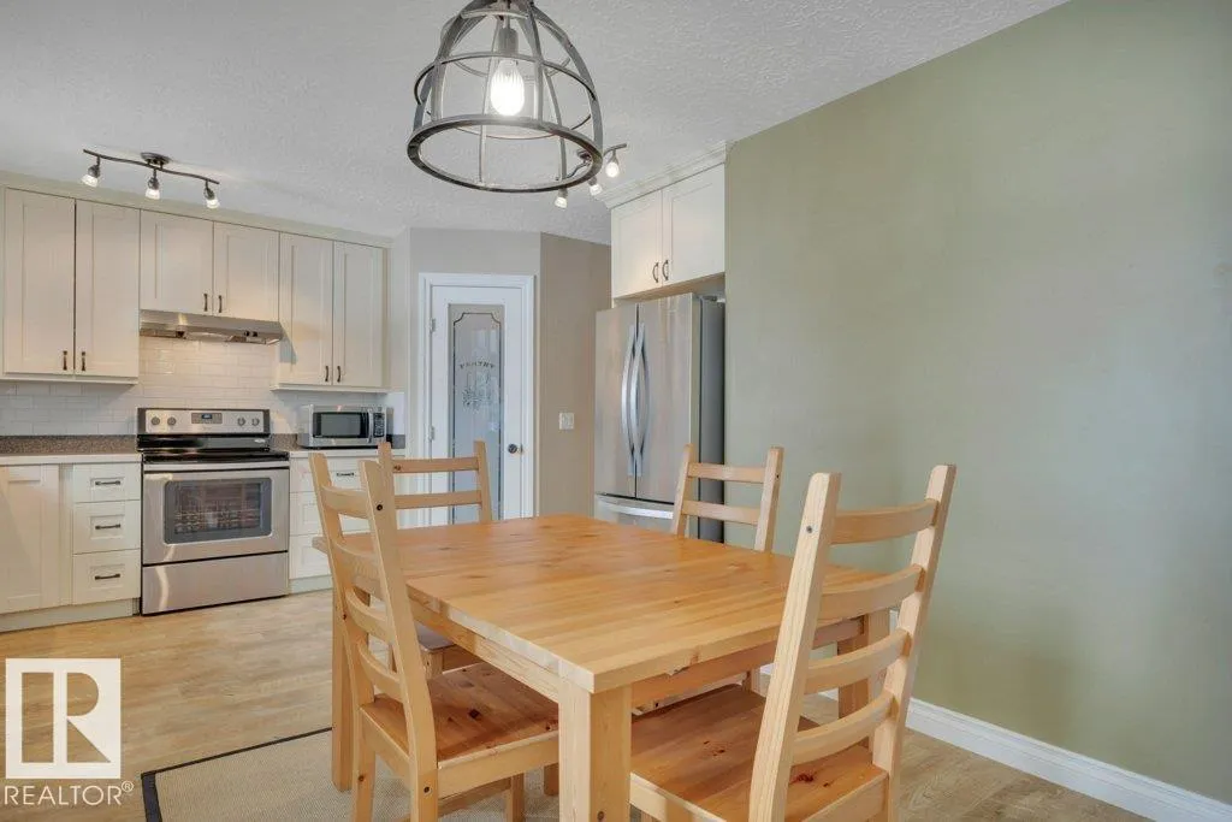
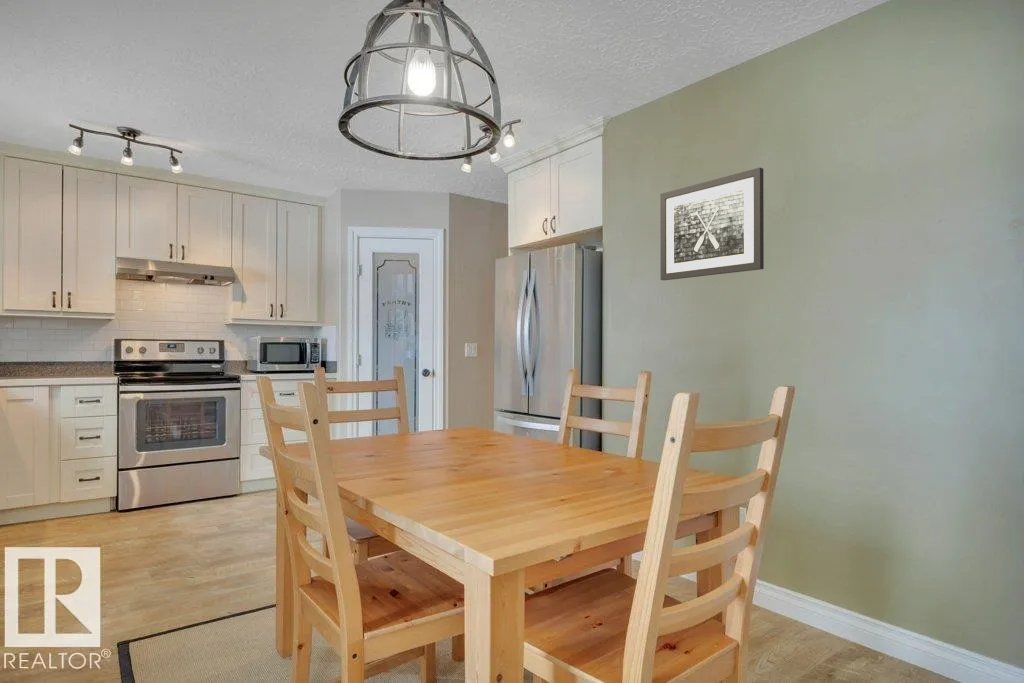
+ wall art [659,167,765,281]
